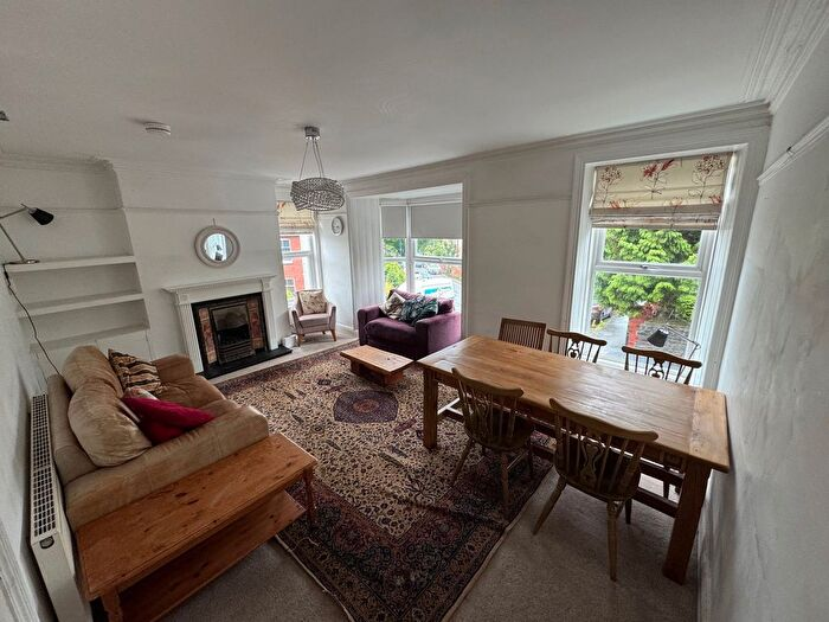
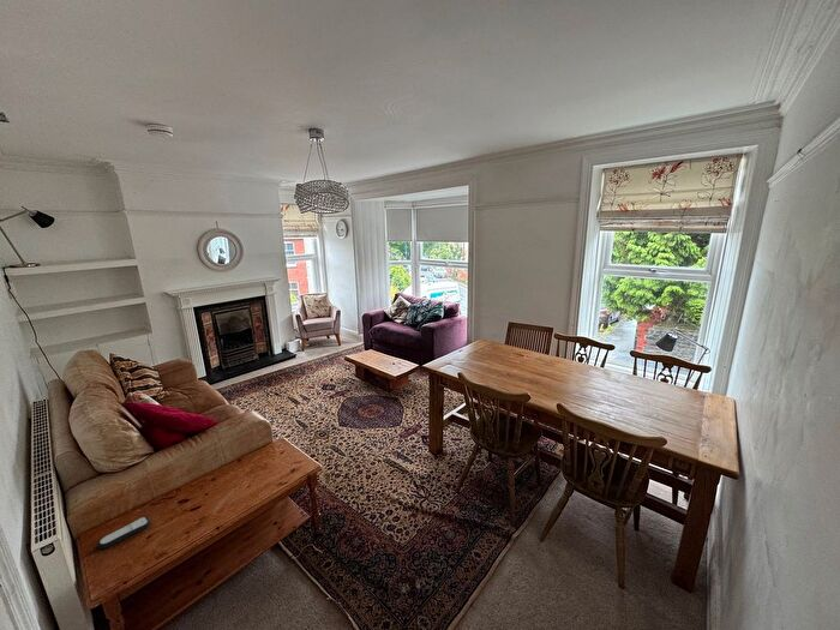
+ remote control [96,516,151,550]
